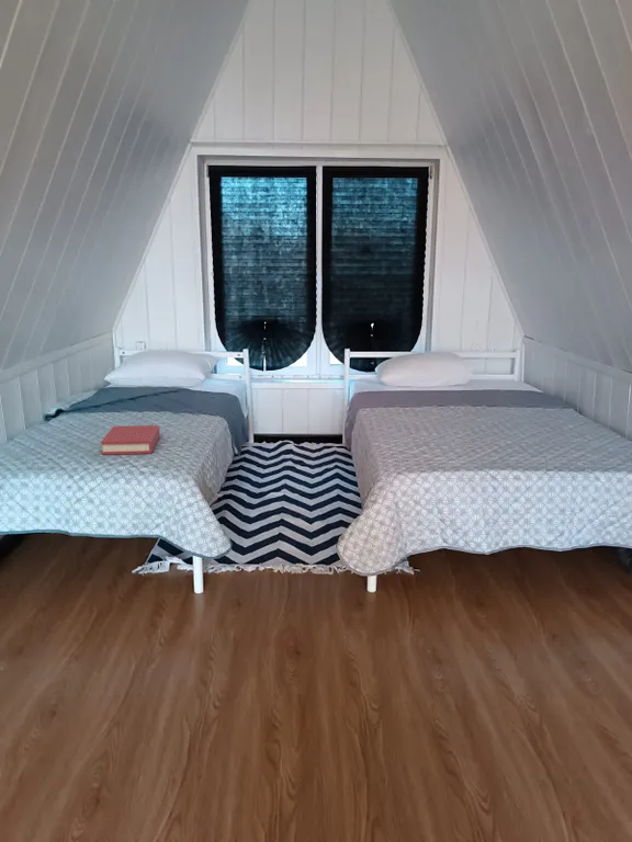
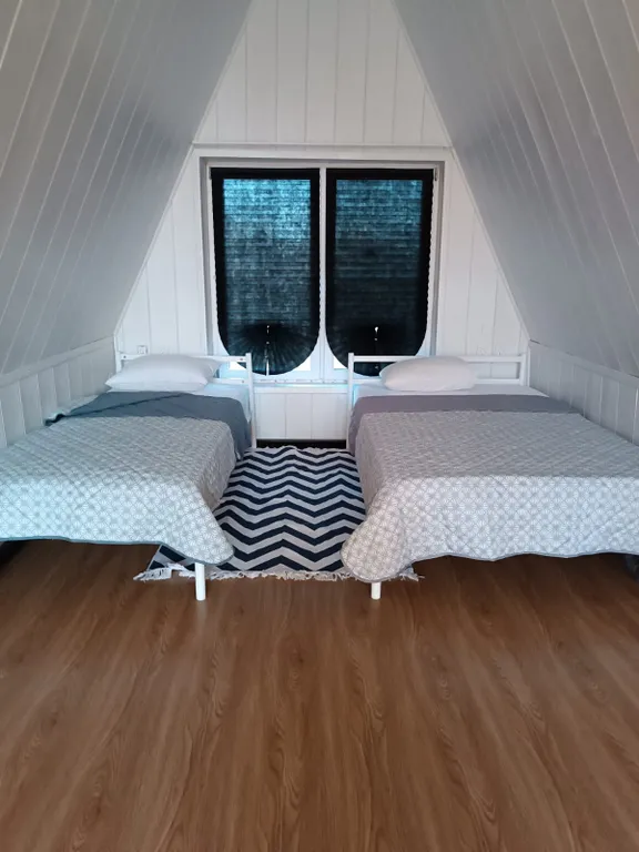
- hardback book [100,424,161,456]
